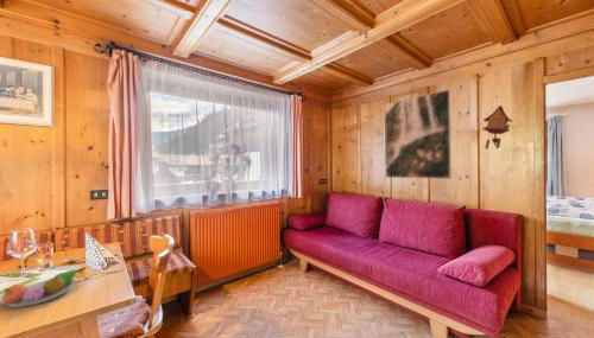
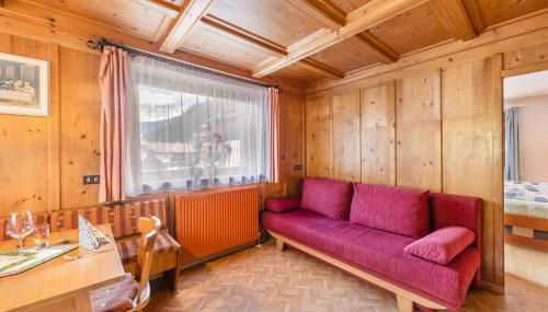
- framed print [384,88,453,180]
- cuckoo clock [482,104,513,151]
- fruit bowl [0,268,84,308]
